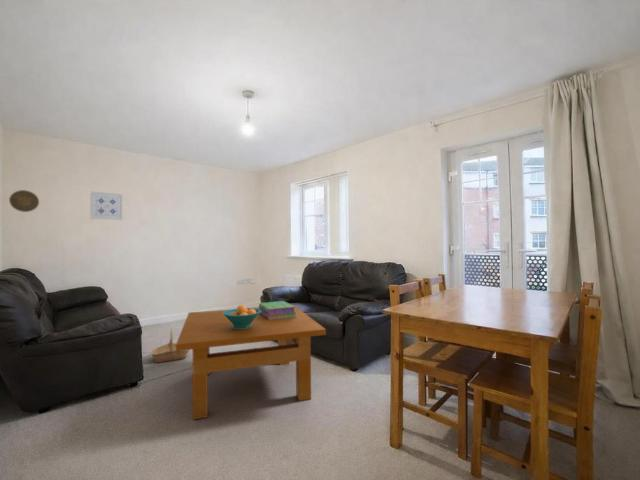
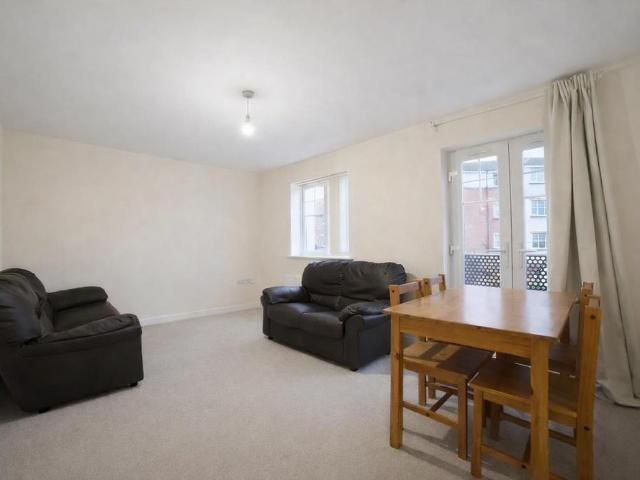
- decorative plate [8,189,40,213]
- fruit bowl [223,304,261,328]
- wall art [90,190,124,221]
- table [176,304,327,421]
- stack of books [258,300,297,320]
- basket [150,327,191,364]
